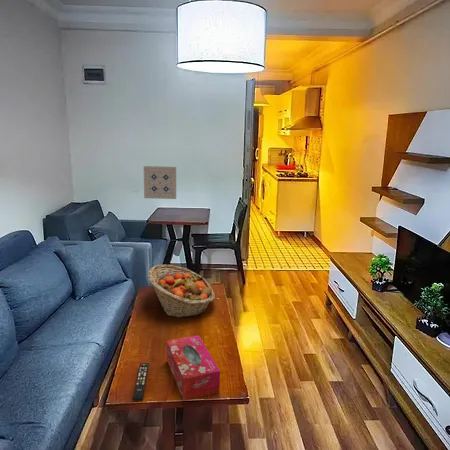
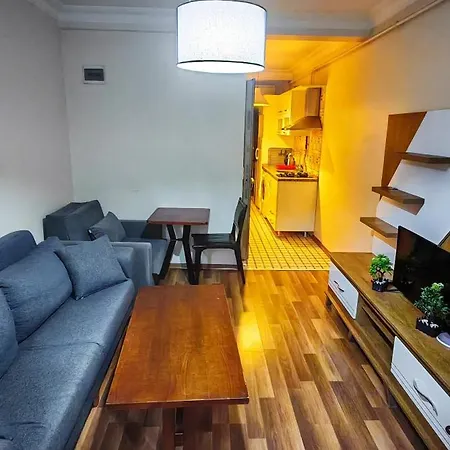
- remote control [132,362,150,401]
- fruit basket [147,264,216,319]
- tissue box [166,334,221,401]
- wall art [143,165,177,200]
